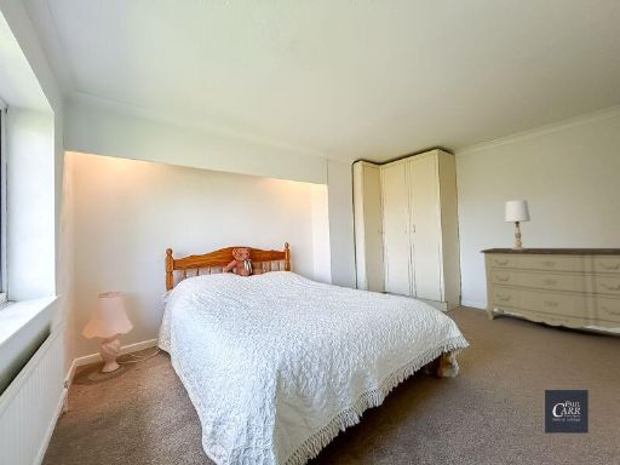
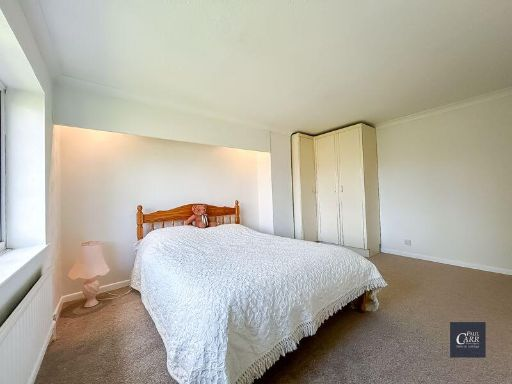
- table lamp [504,199,532,249]
- dresser [480,247,620,329]
